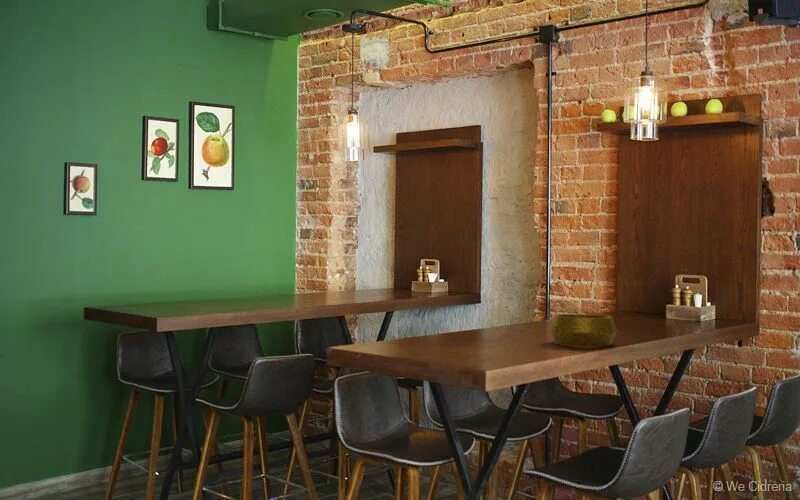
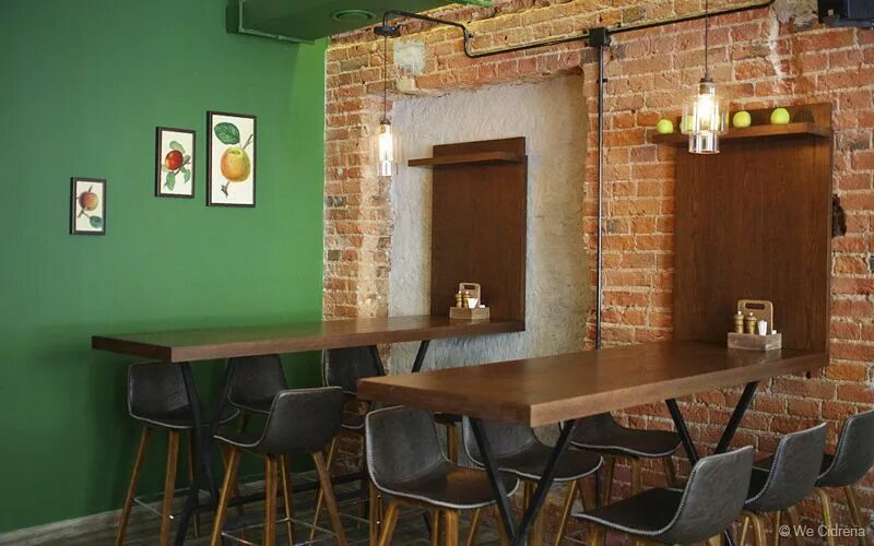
- decorative bowl [548,313,618,348]
